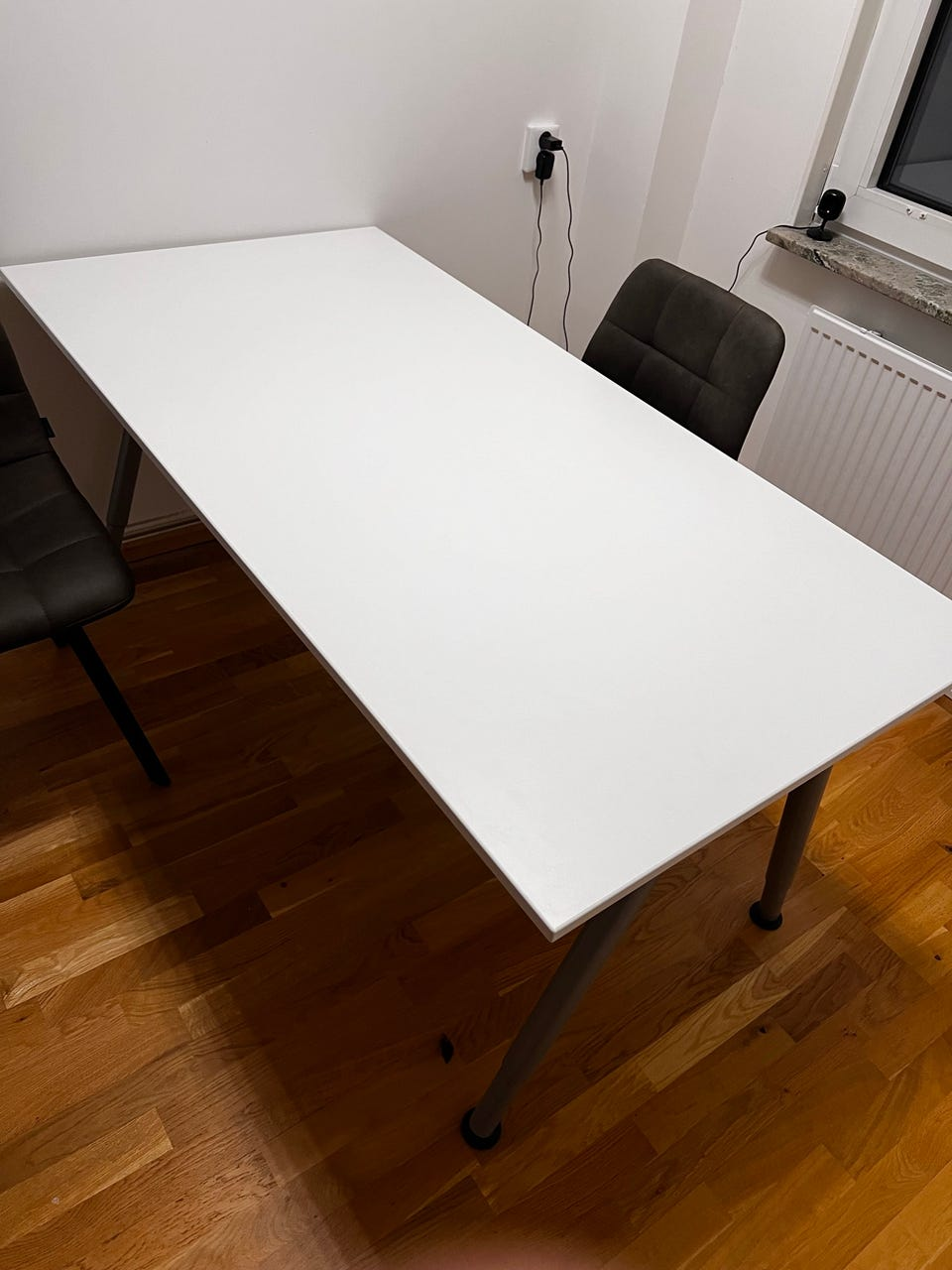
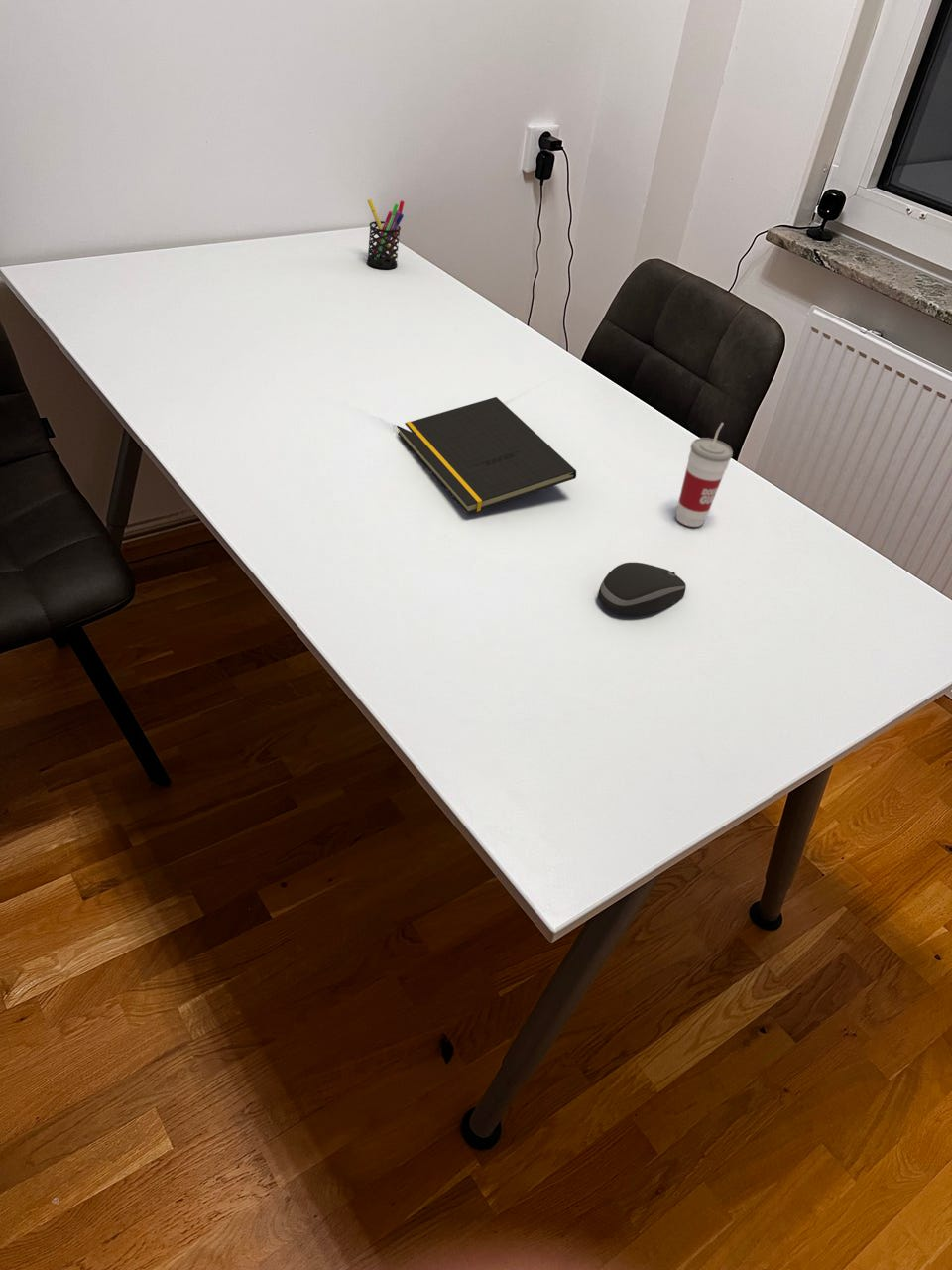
+ pen holder [366,198,405,270]
+ cup [675,422,734,528]
+ notepad [396,396,577,515]
+ computer mouse [597,562,687,616]
